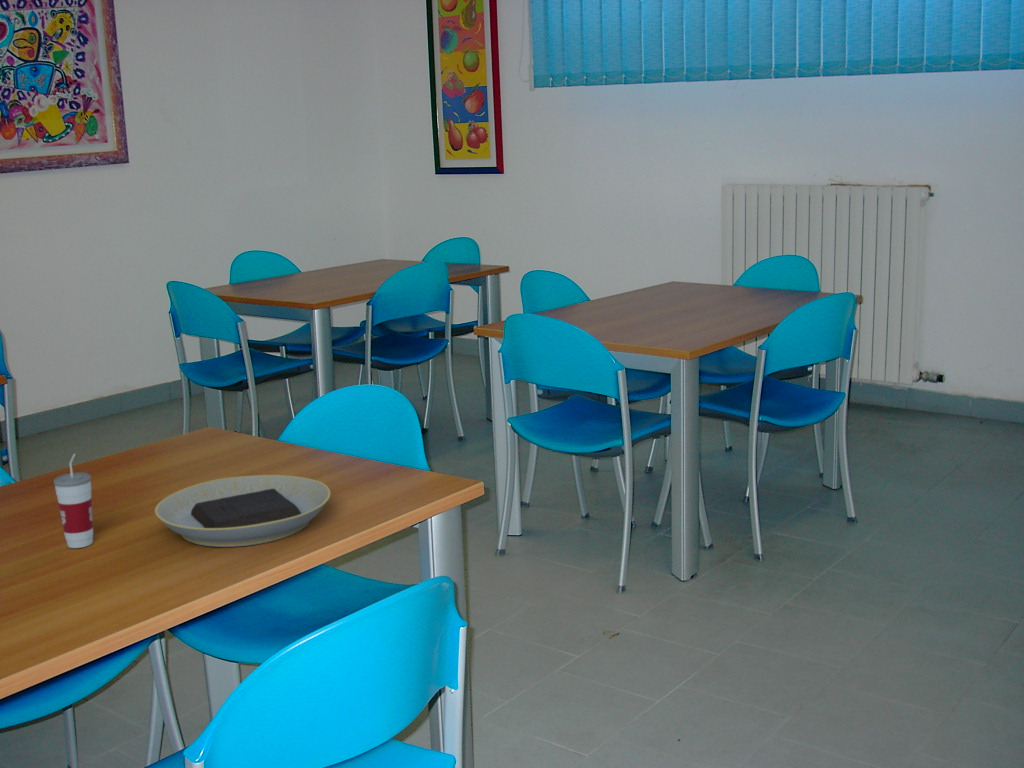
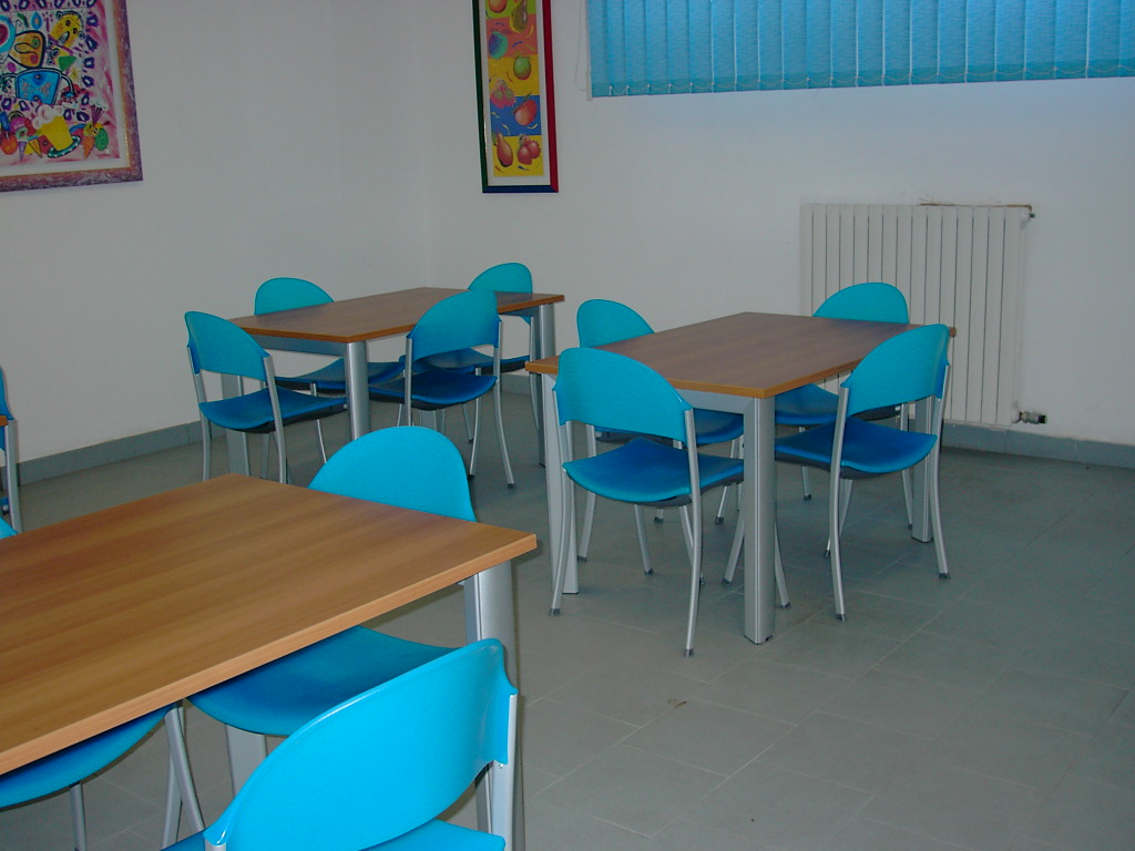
- plate [154,474,332,548]
- cup [53,453,94,549]
